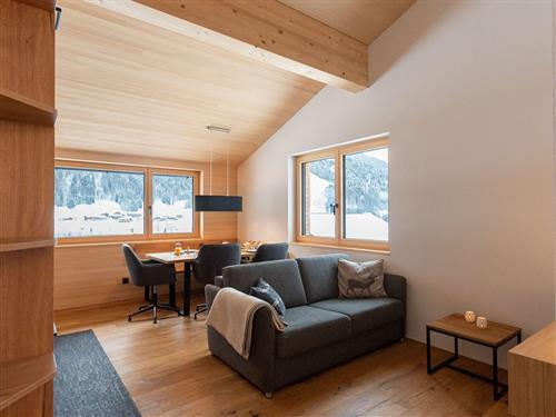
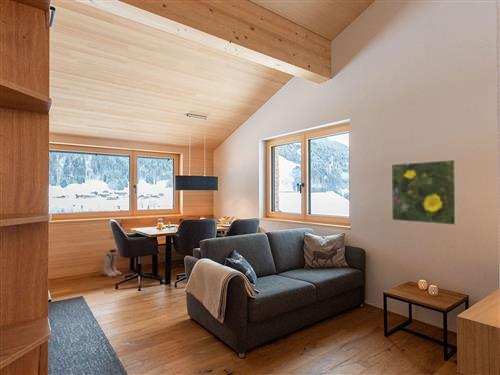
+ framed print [391,159,458,226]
+ boots [102,251,123,278]
